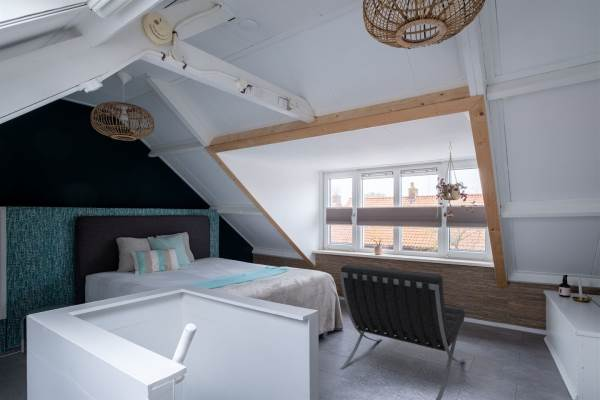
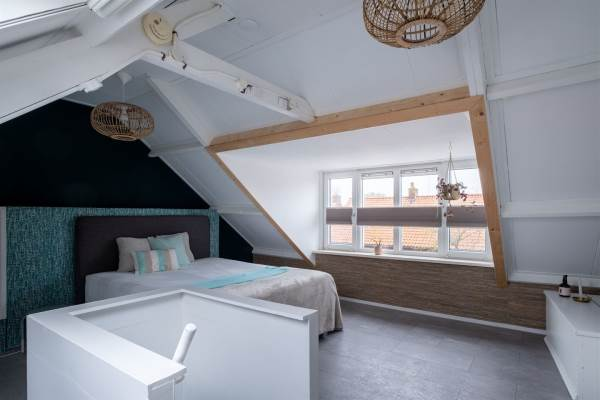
- lounge chair [339,264,466,400]
